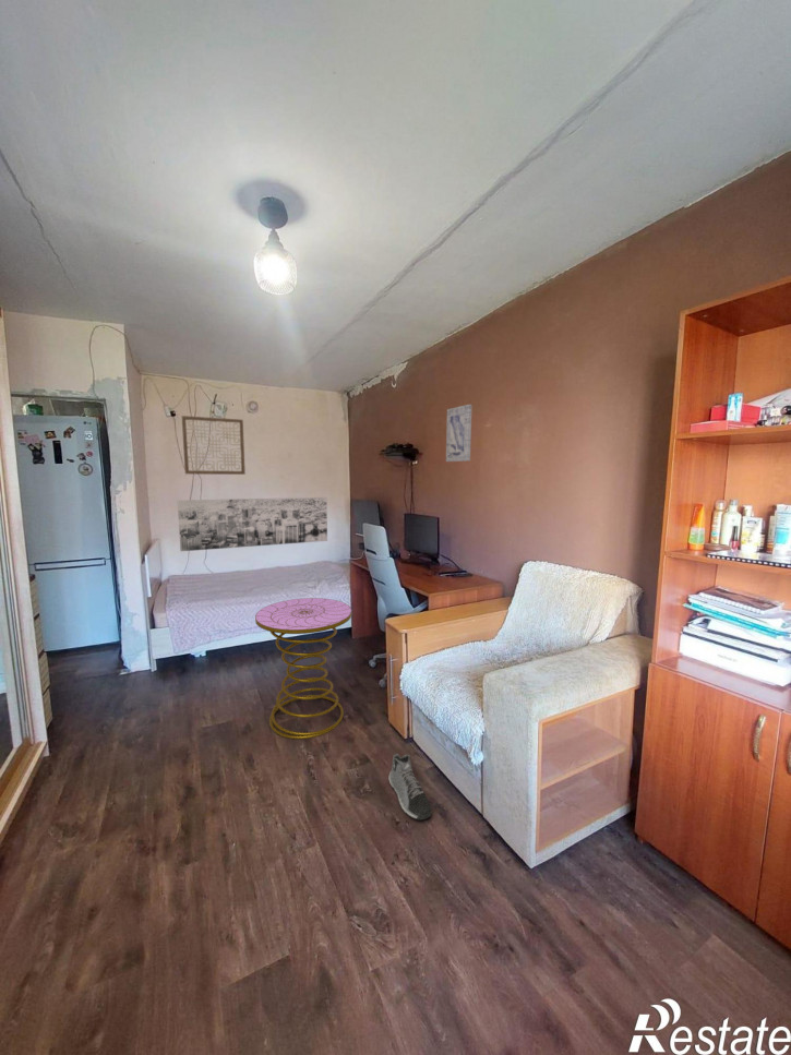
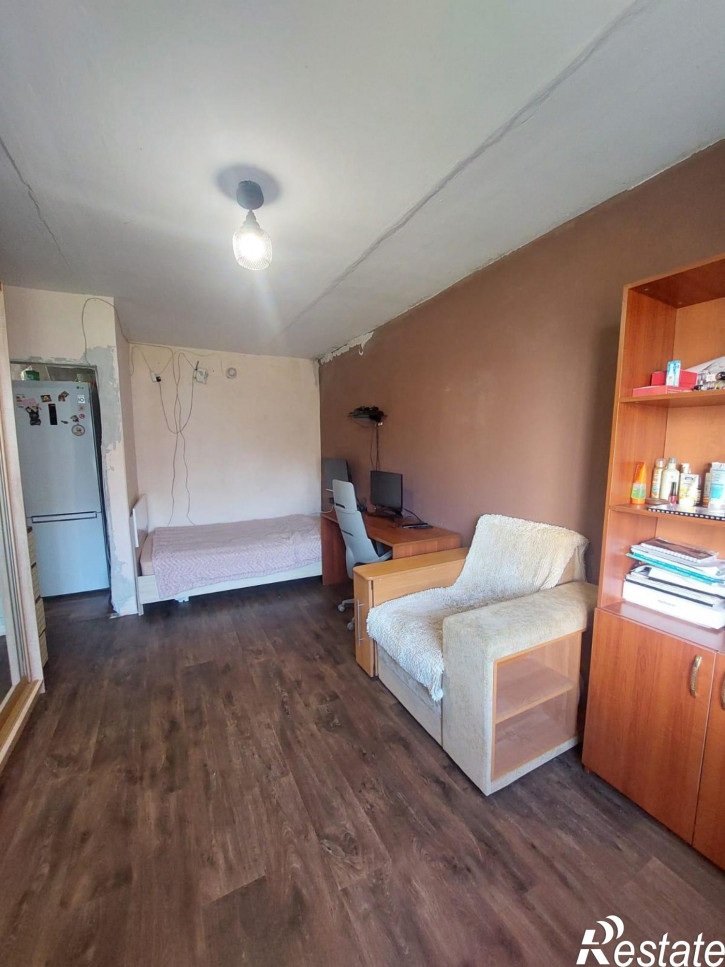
- side table [254,597,352,740]
- wall art [181,415,247,476]
- wall art [177,496,328,552]
- wall art [445,404,472,463]
- sneaker [388,753,433,822]
